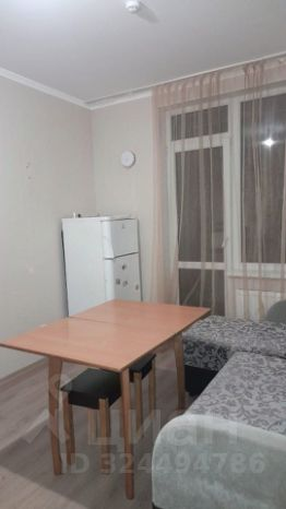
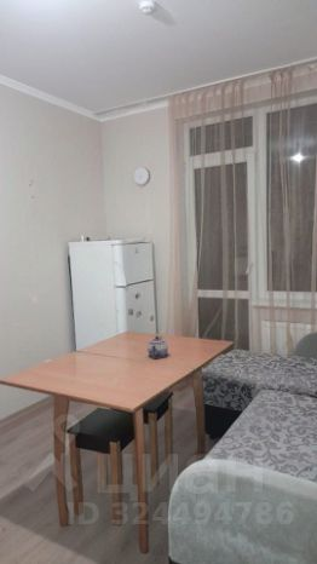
+ teapot [146,335,169,359]
